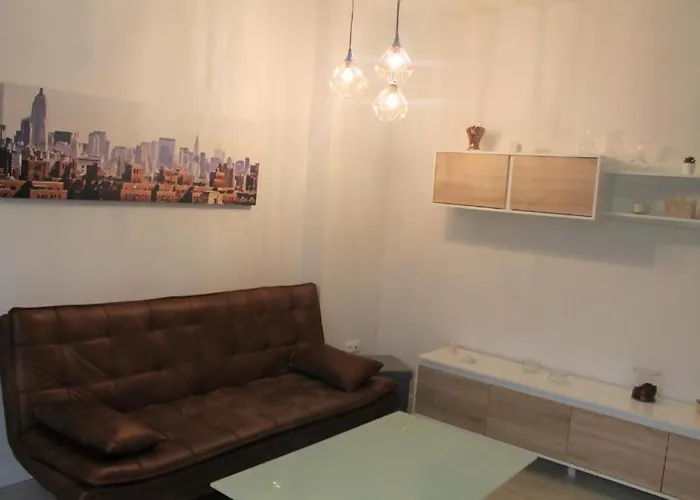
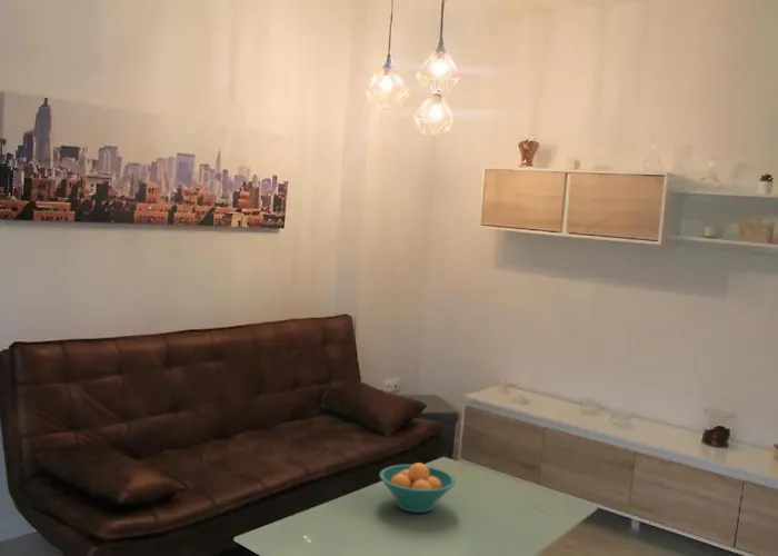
+ fruit bowl [378,461,457,514]
